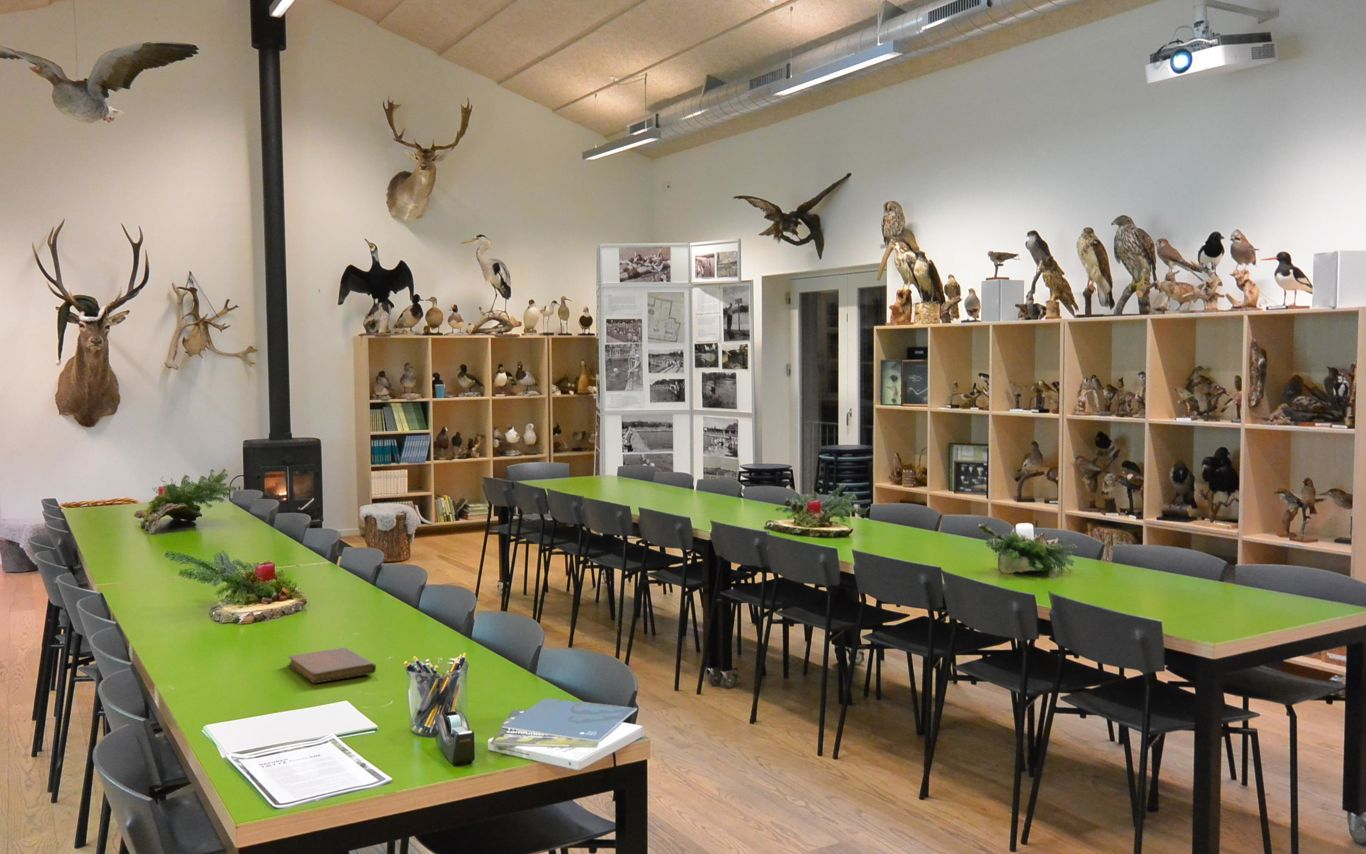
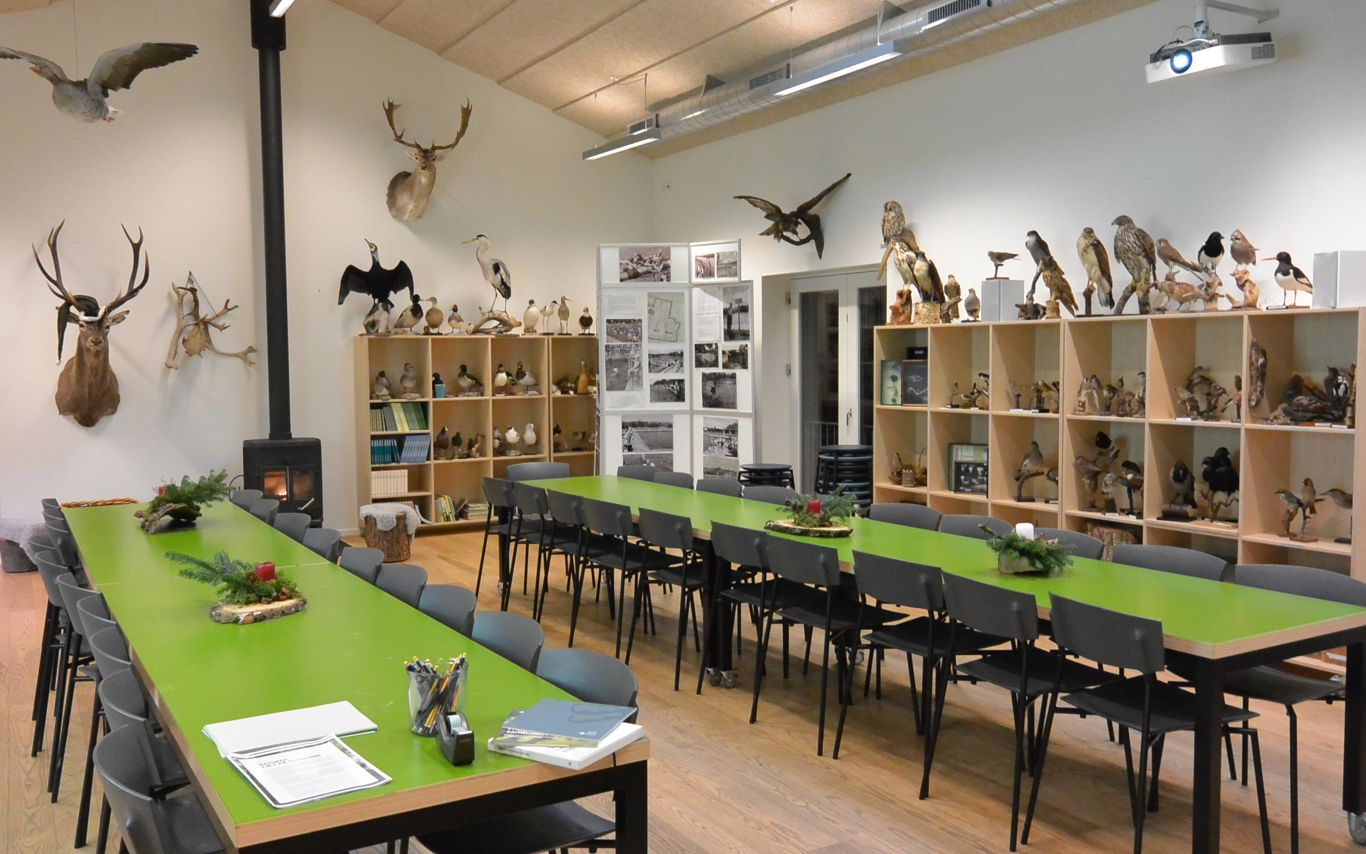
- notebook [287,647,377,684]
